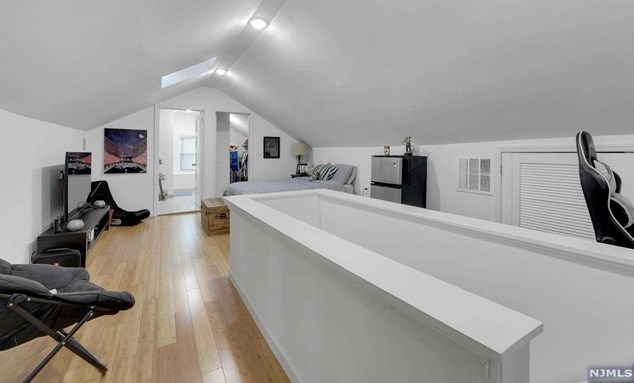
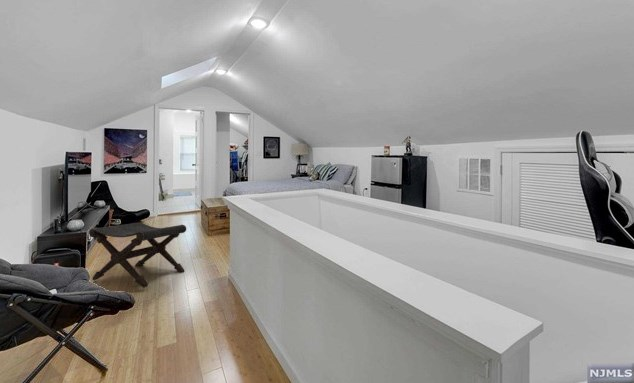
+ footstool [88,222,187,288]
